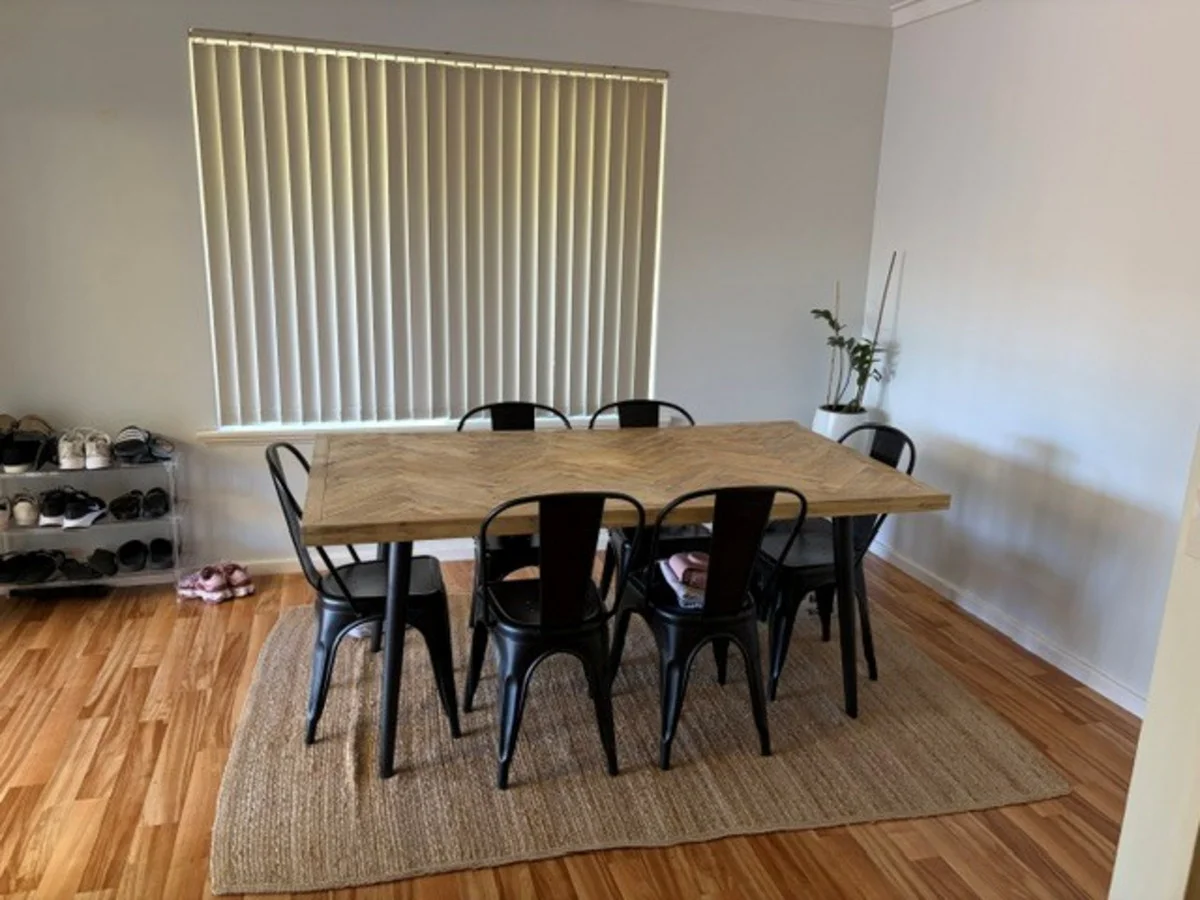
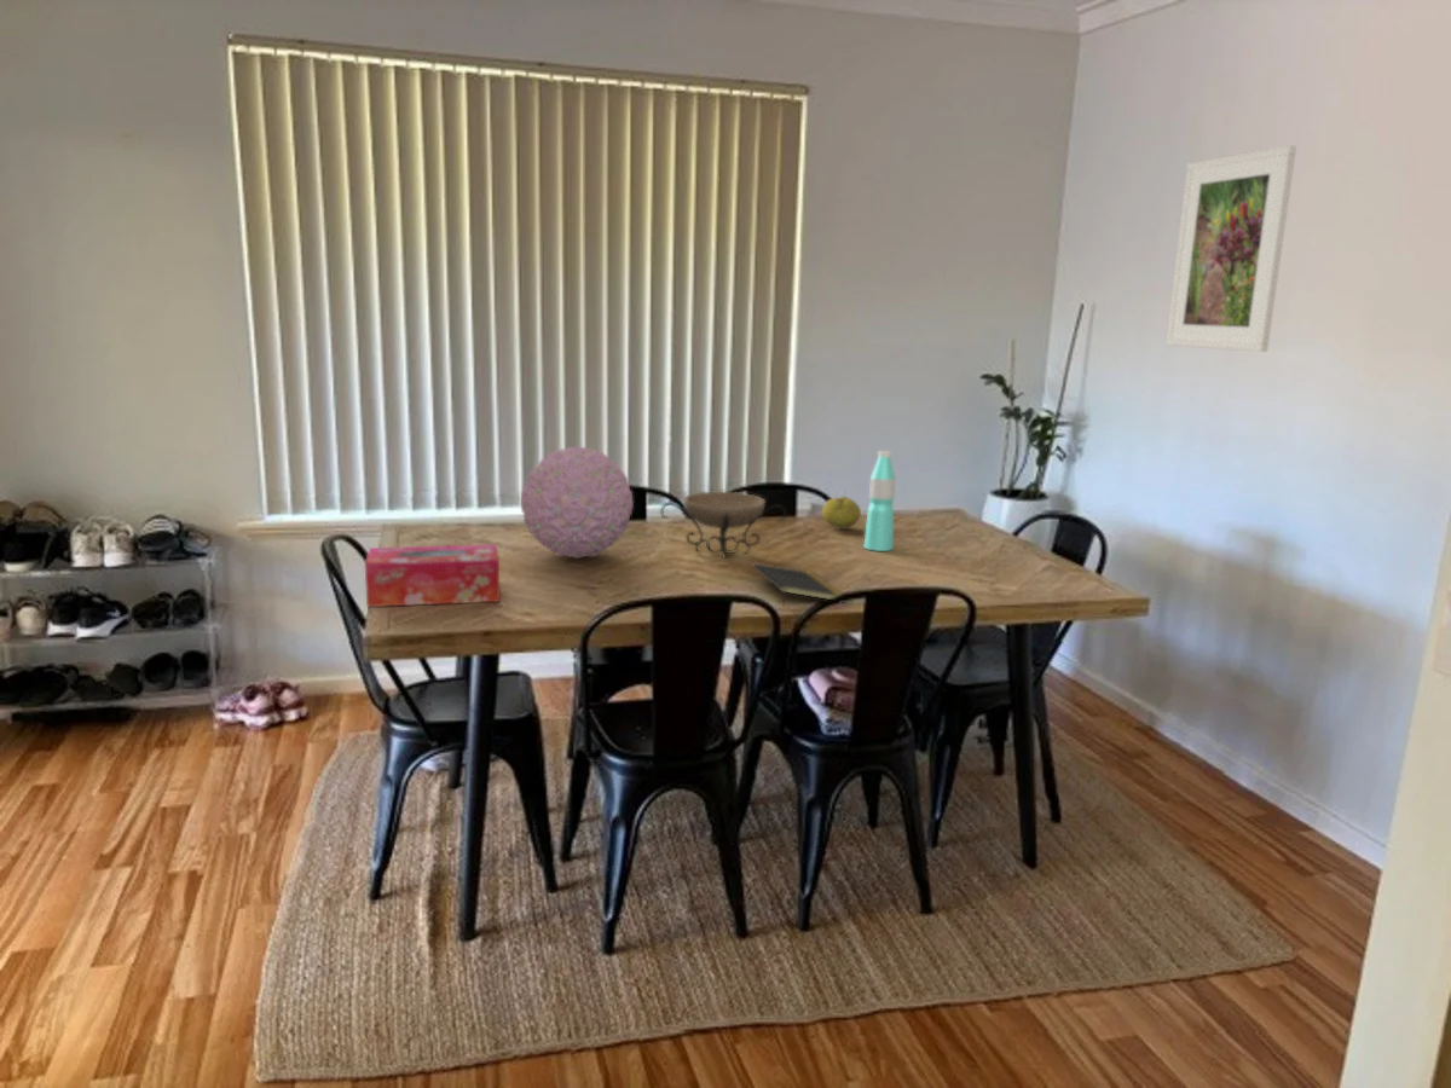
+ notepad [751,561,846,607]
+ decorative orb [520,446,635,560]
+ water bottle [863,450,896,552]
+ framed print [1164,144,1297,353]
+ decorative bowl [659,491,788,560]
+ tissue box [364,544,501,608]
+ fruit [821,496,862,531]
